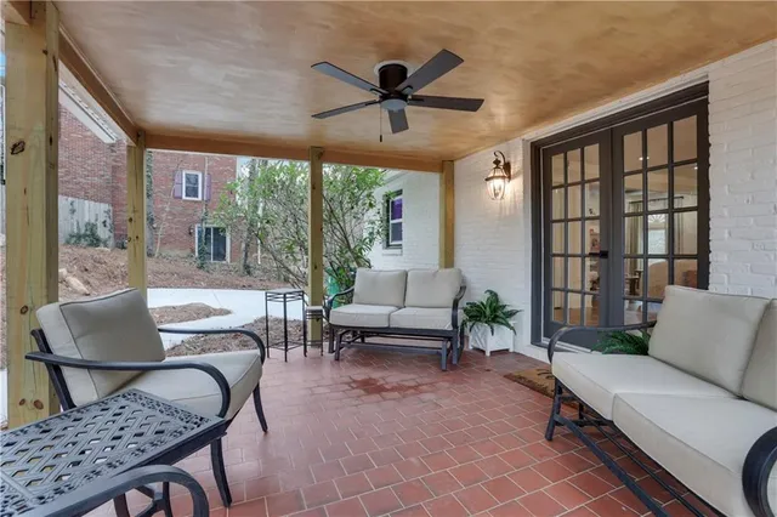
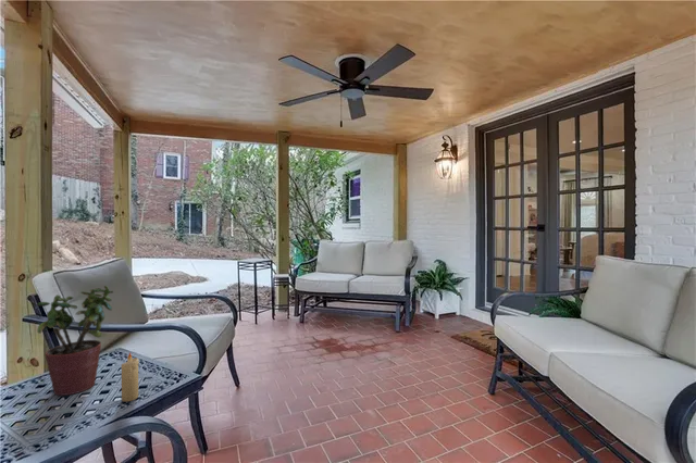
+ potted plant [36,285,114,397]
+ candle [121,351,140,402]
